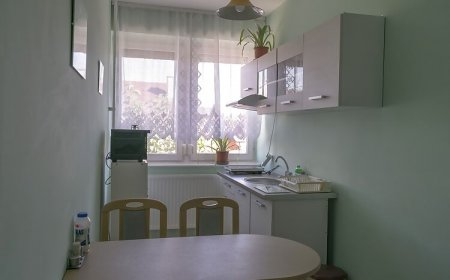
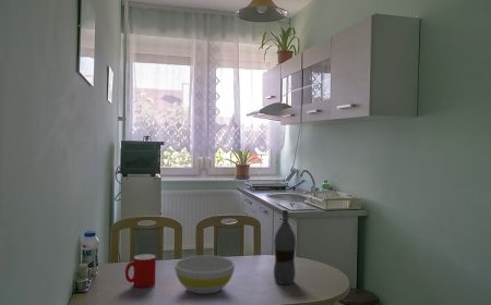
+ bowl [173,255,236,295]
+ cup [124,253,157,288]
+ bottle [273,209,297,285]
